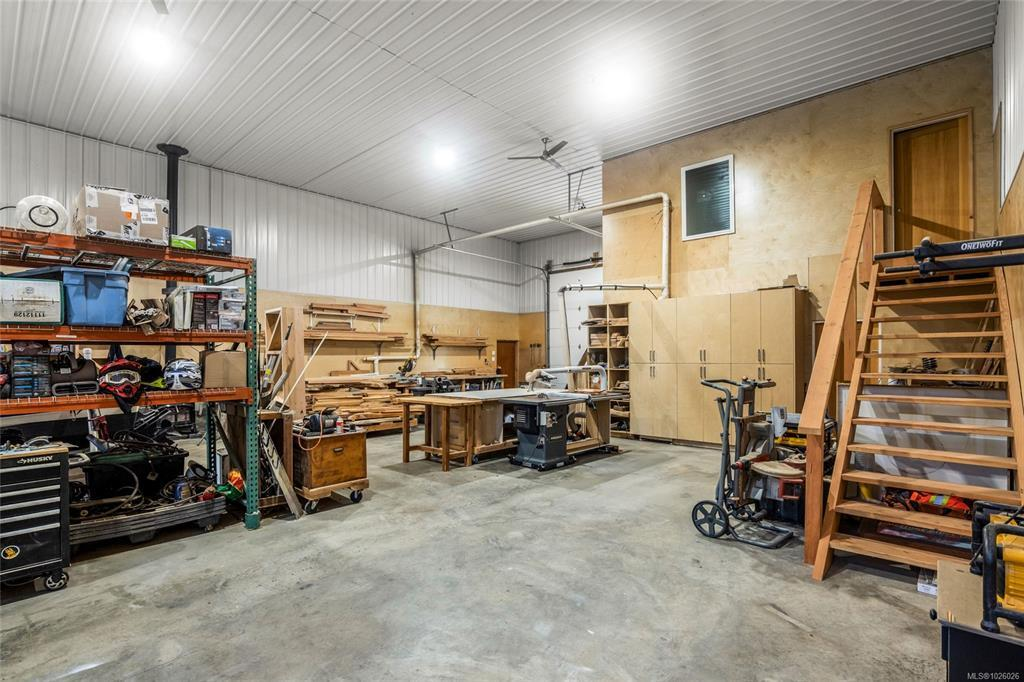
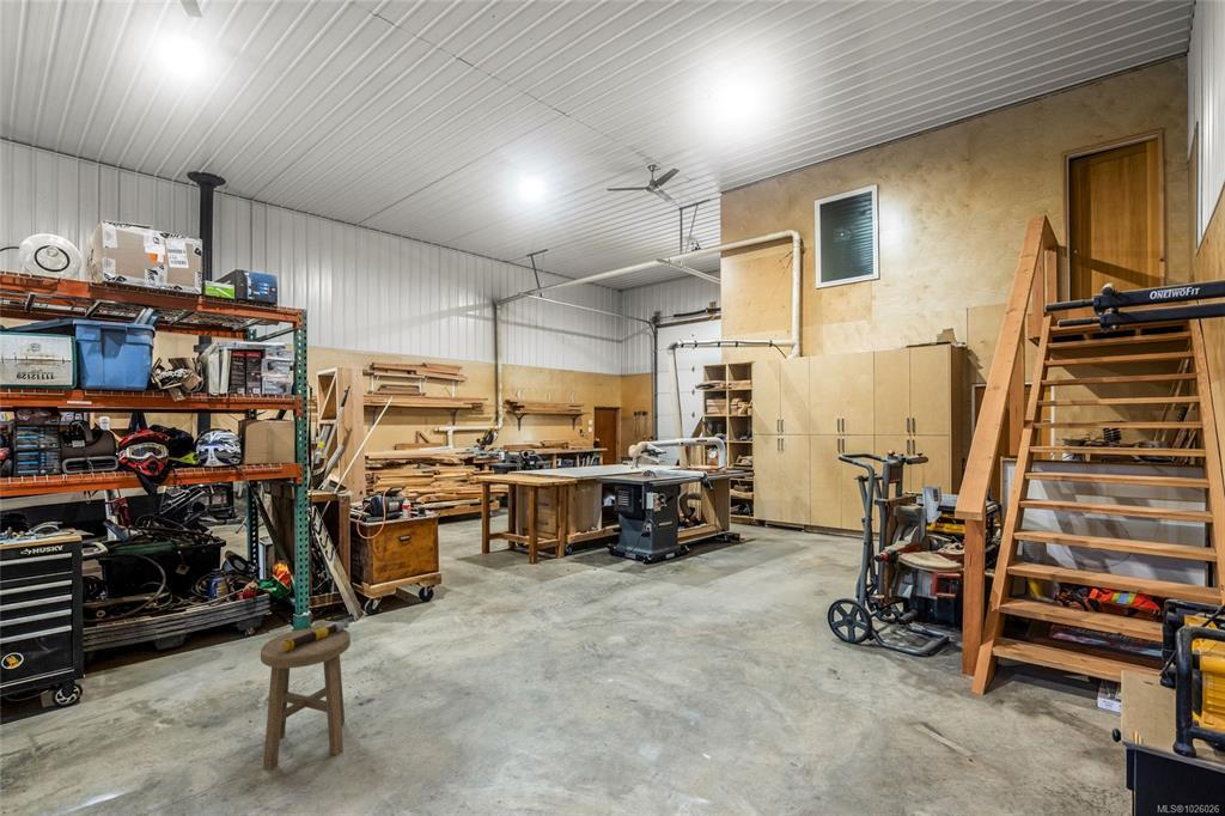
+ stool [260,626,352,771]
+ tool [282,619,351,651]
